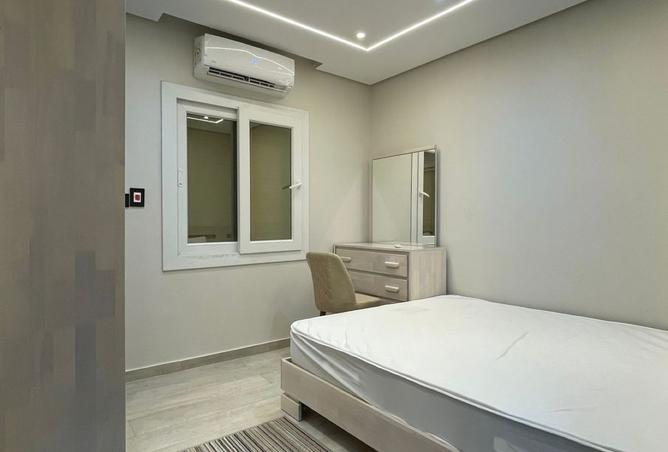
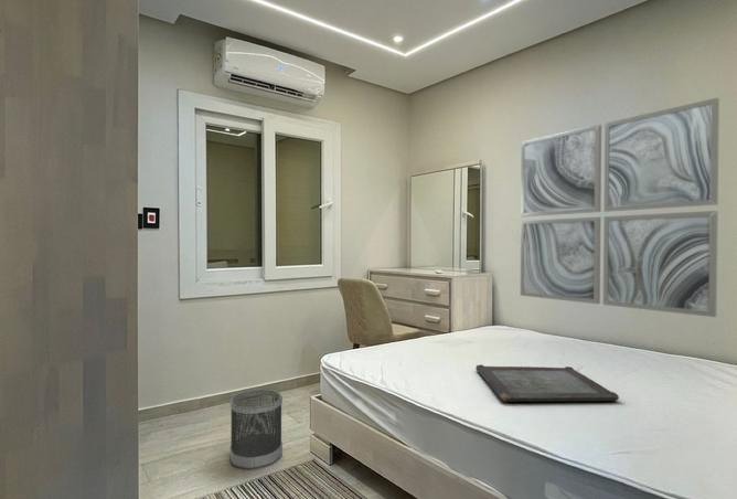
+ serving tray [474,363,620,403]
+ wastebasket [229,389,284,470]
+ wall art [520,97,720,318]
